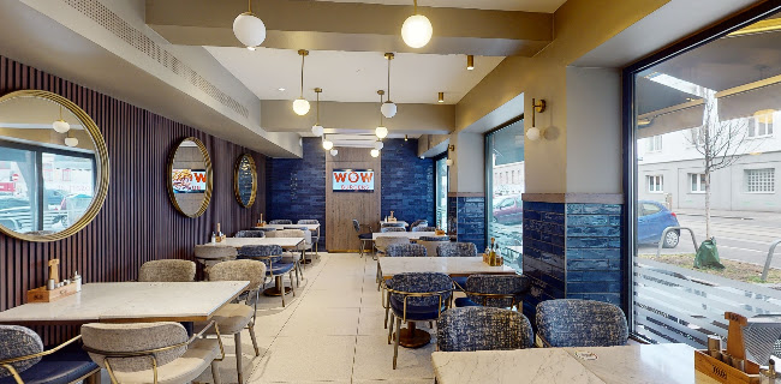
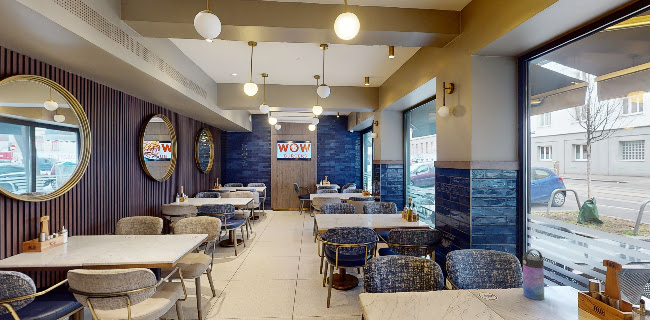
+ water bottle [522,248,545,301]
